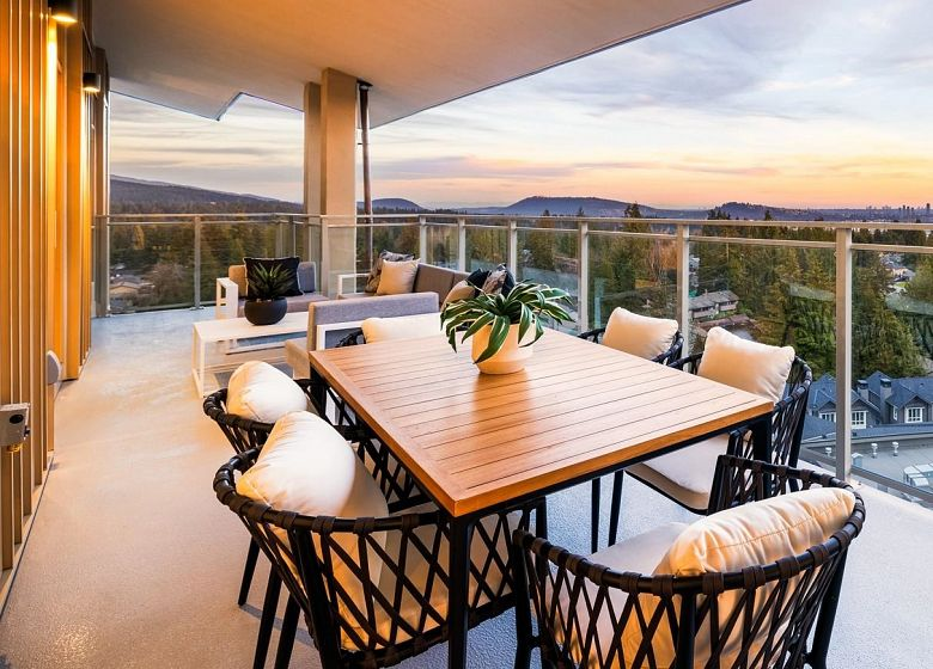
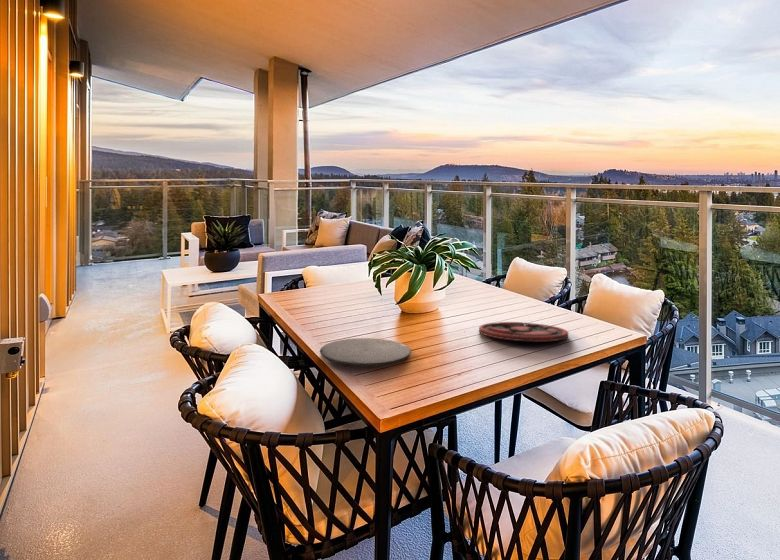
+ plate [478,321,569,343]
+ plate [319,337,412,367]
